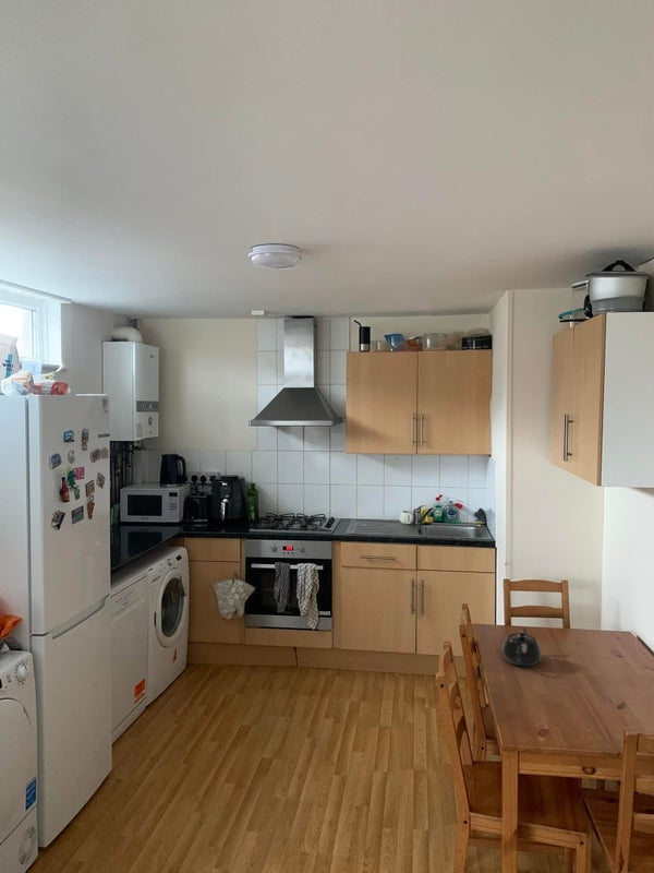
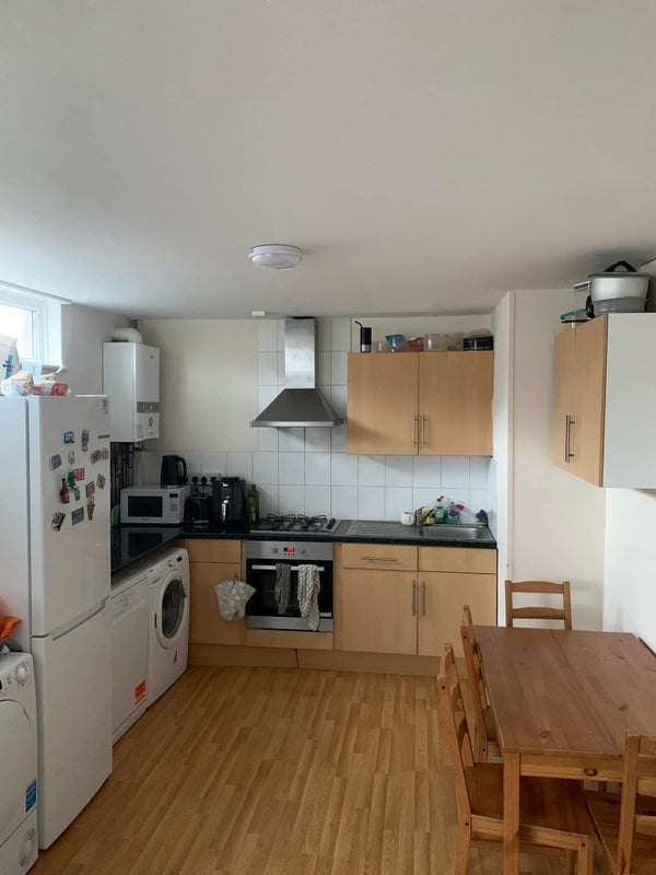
- teapot [501,627,543,668]
